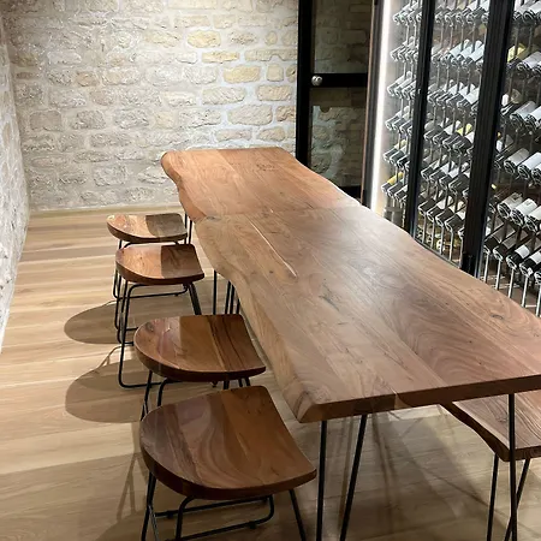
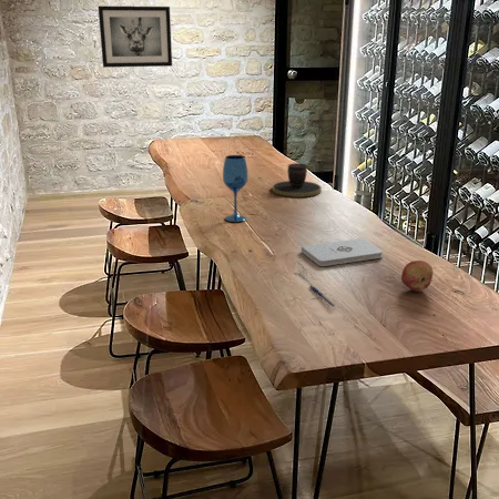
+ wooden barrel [272,162,323,198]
+ pen [307,285,337,308]
+ fruit [400,259,434,293]
+ wineglass [222,154,249,223]
+ wall art [98,4,173,69]
+ notepad [301,237,384,267]
